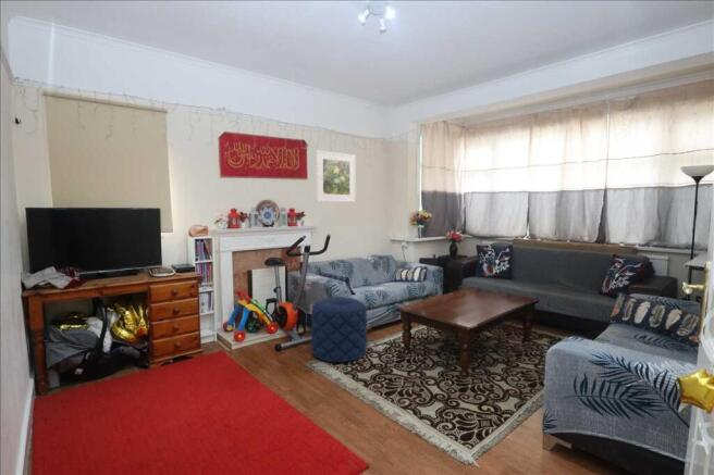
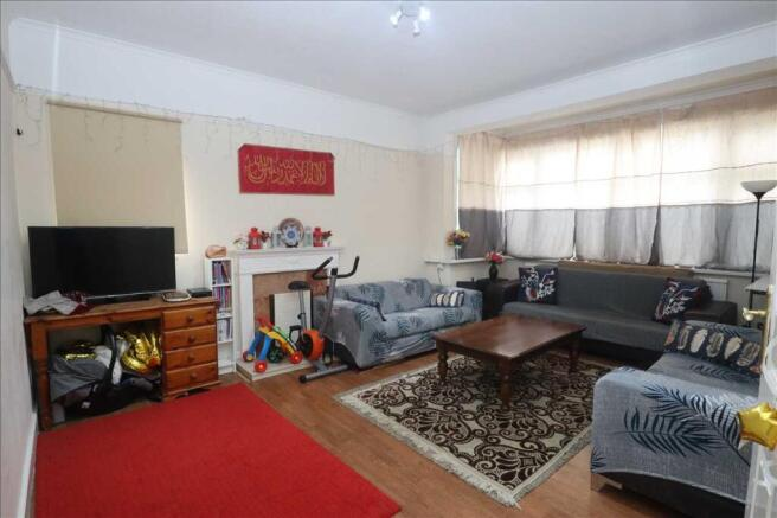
- pouf [310,296,369,363]
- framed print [315,149,357,203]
